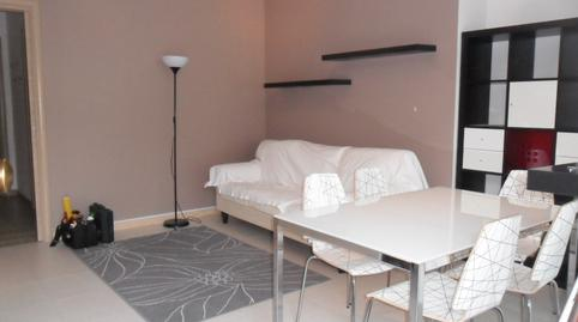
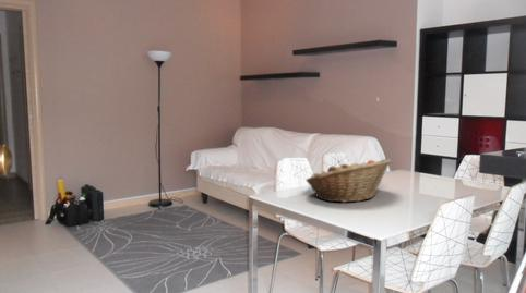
+ fruit basket [304,158,393,204]
